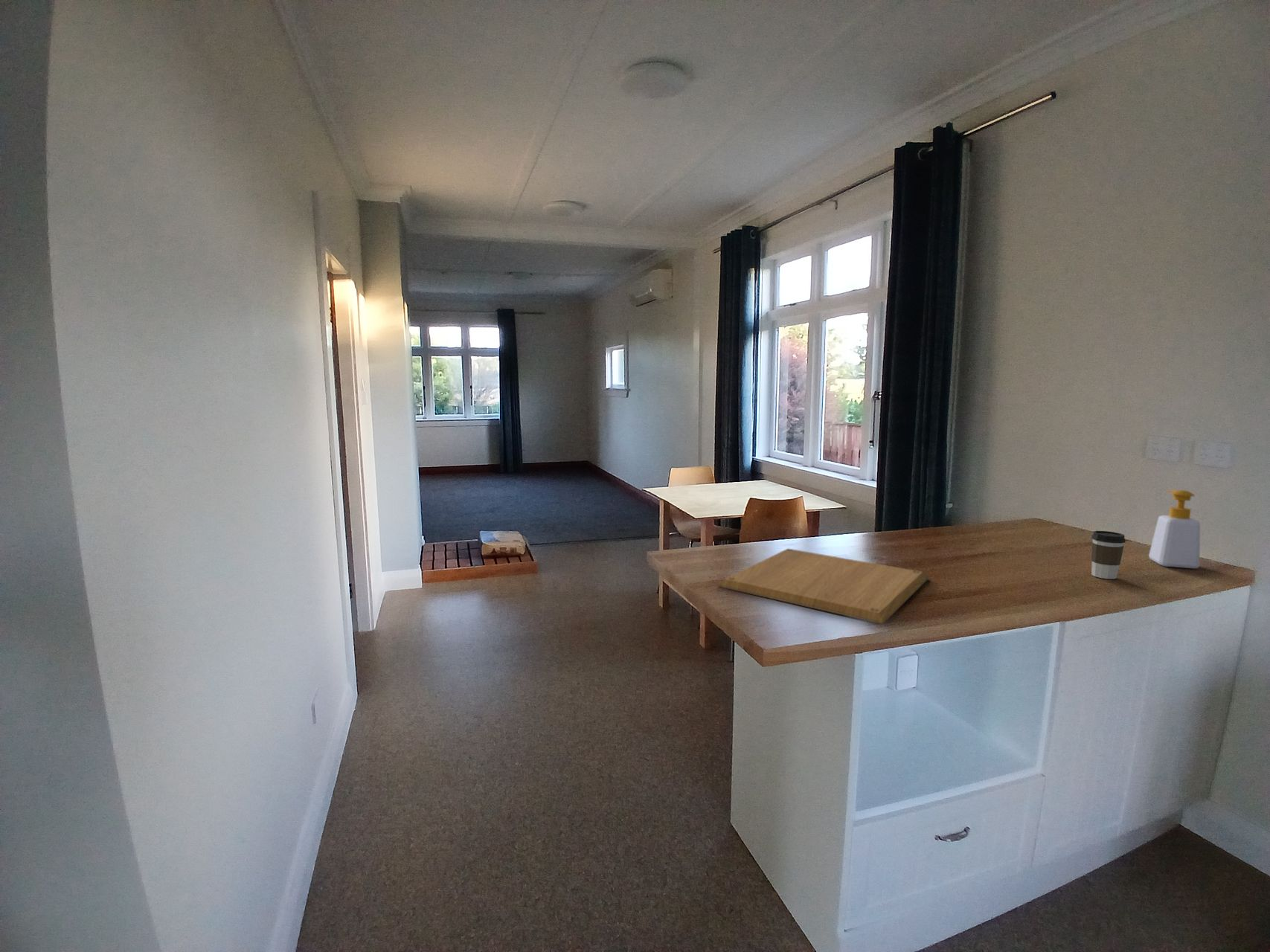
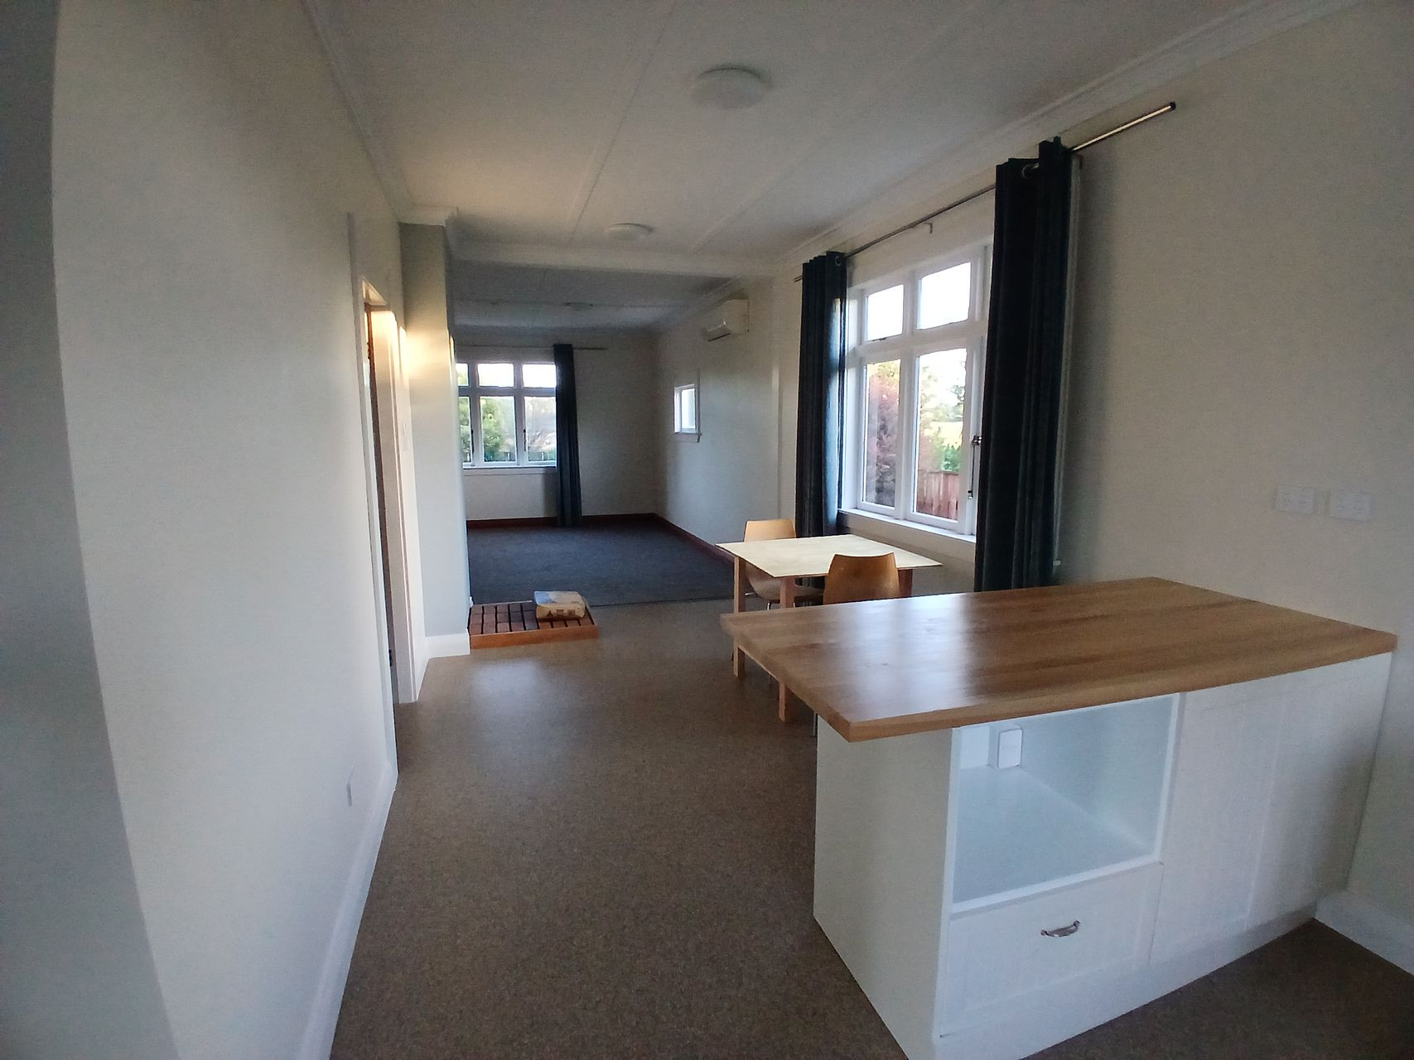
- soap bottle [1148,489,1201,569]
- chopping board [717,548,929,625]
- coffee cup [1091,530,1126,580]
